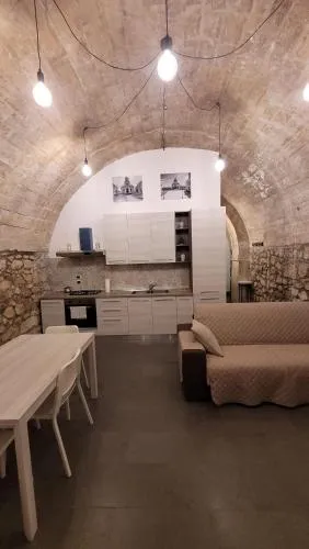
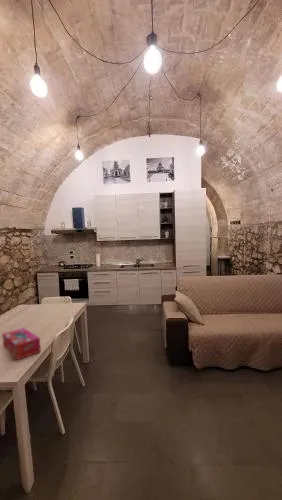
+ tissue box [1,327,42,361]
